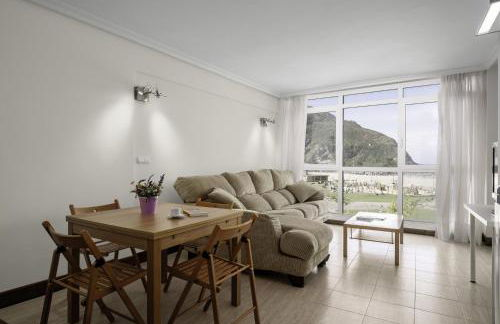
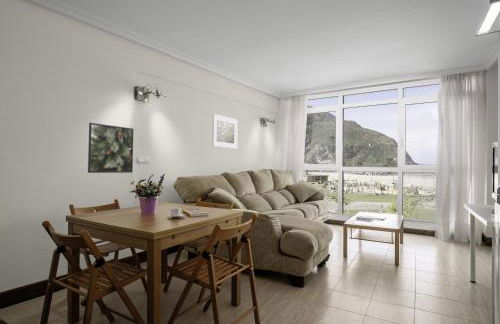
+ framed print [87,122,134,174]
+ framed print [211,113,239,150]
